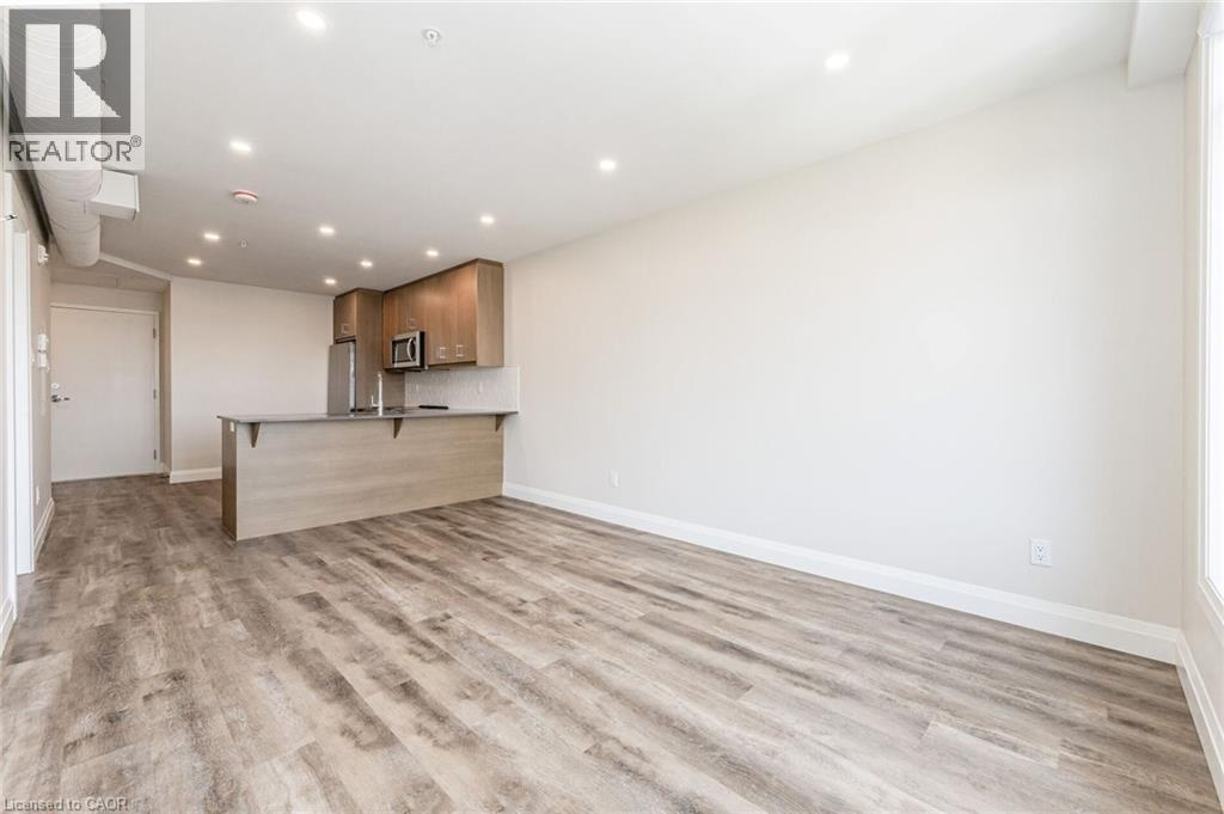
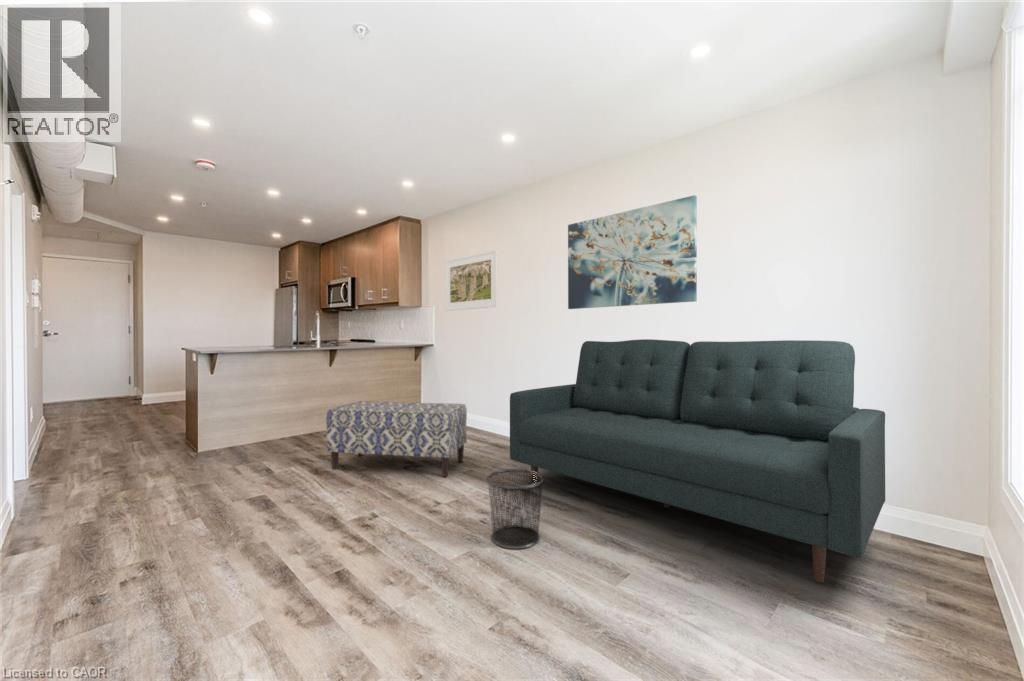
+ sofa [509,338,886,583]
+ waste bin [486,468,545,550]
+ bench [325,400,468,478]
+ wall art [567,194,698,310]
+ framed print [444,249,499,312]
